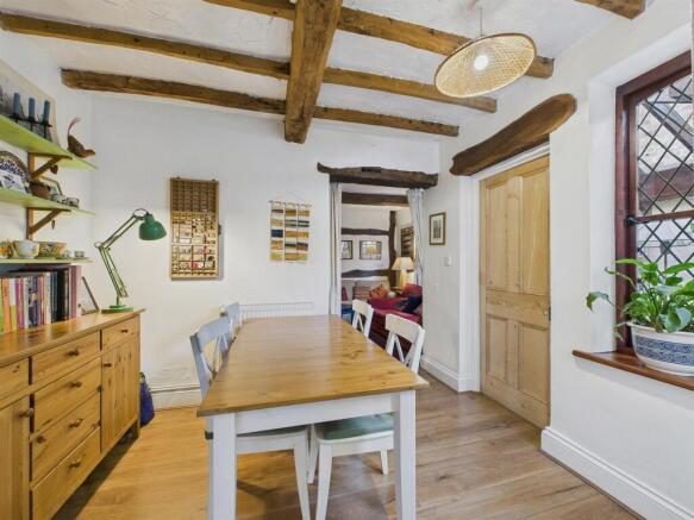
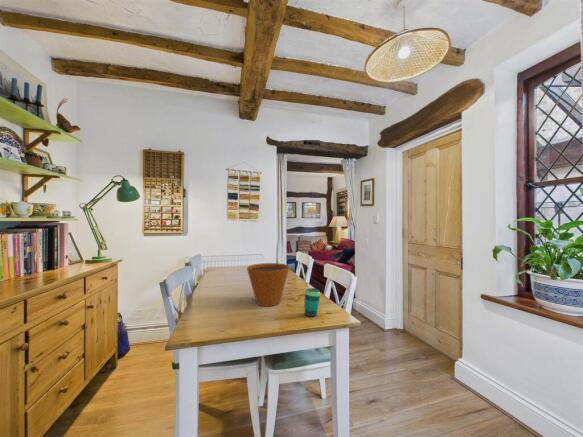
+ cup [303,287,322,318]
+ flower pot [246,262,290,307]
